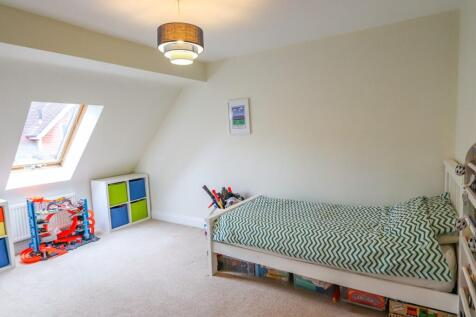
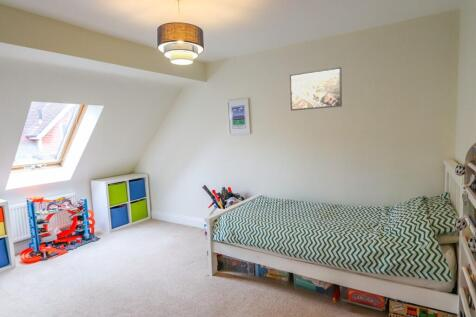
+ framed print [289,66,343,112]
